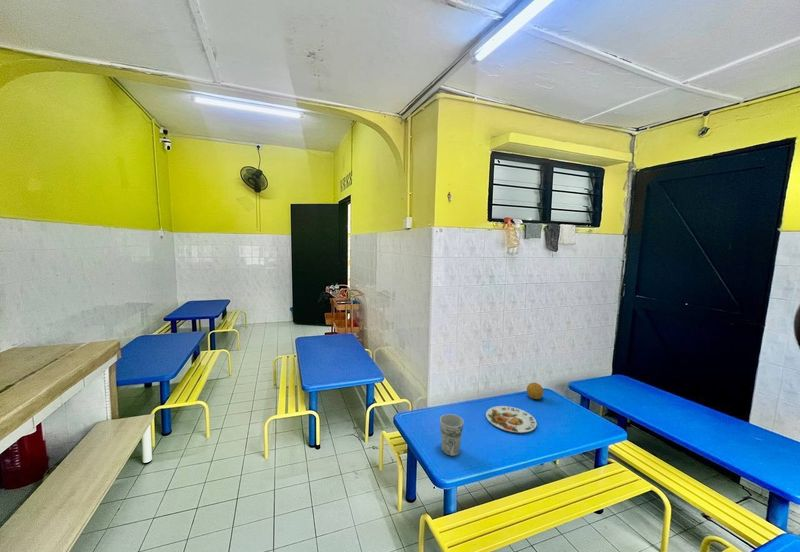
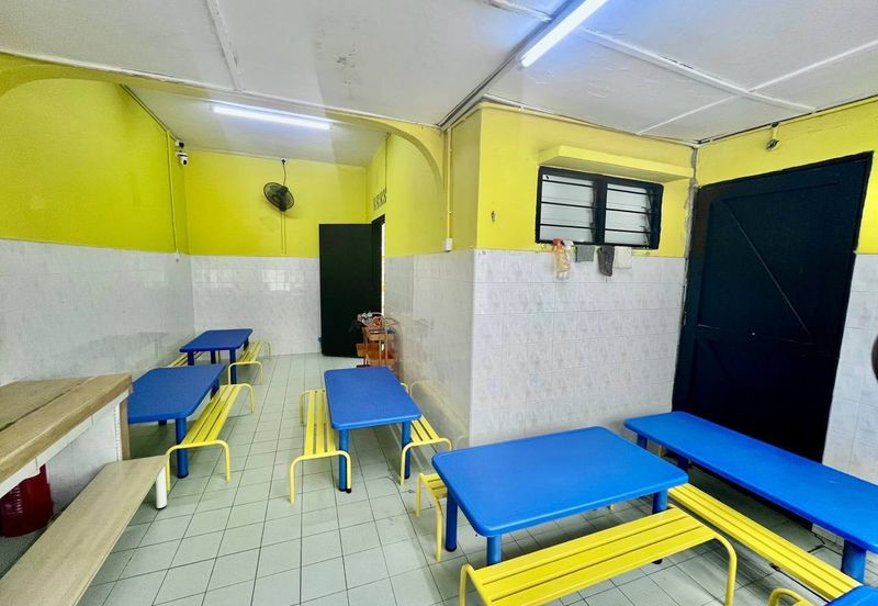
- cup [439,413,465,457]
- fruit [526,382,544,400]
- plate [485,405,538,434]
